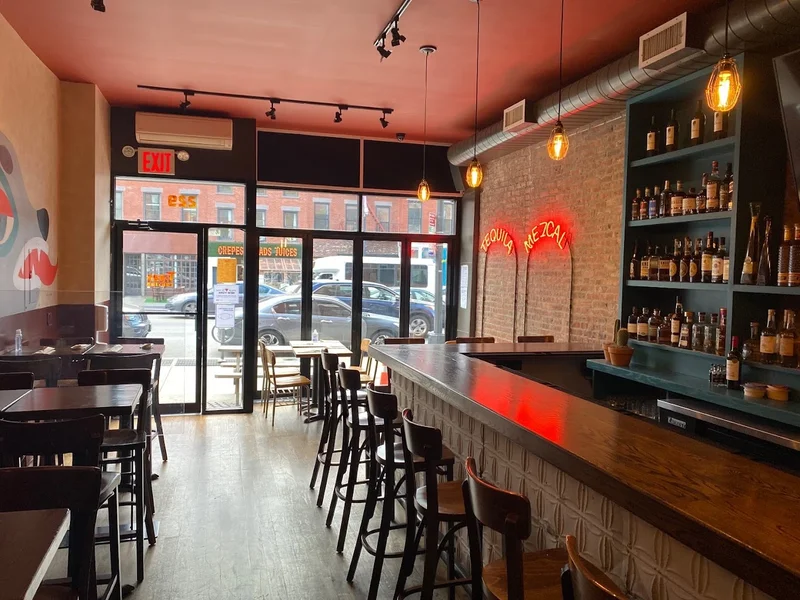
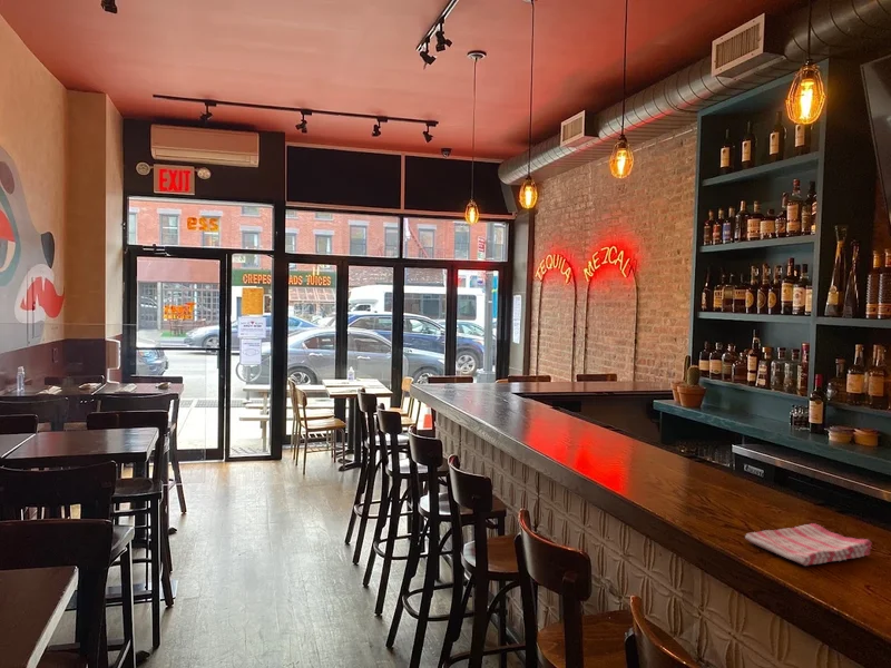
+ dish towel [744,522,873,567]
